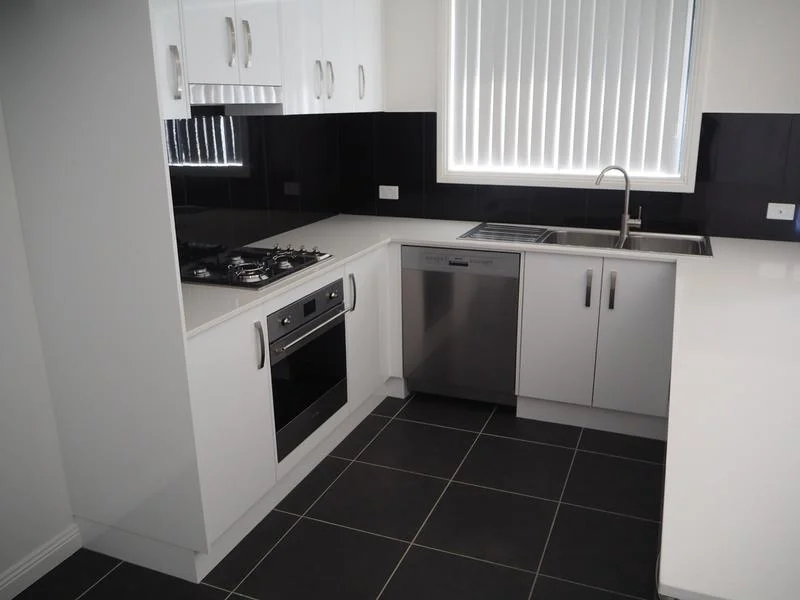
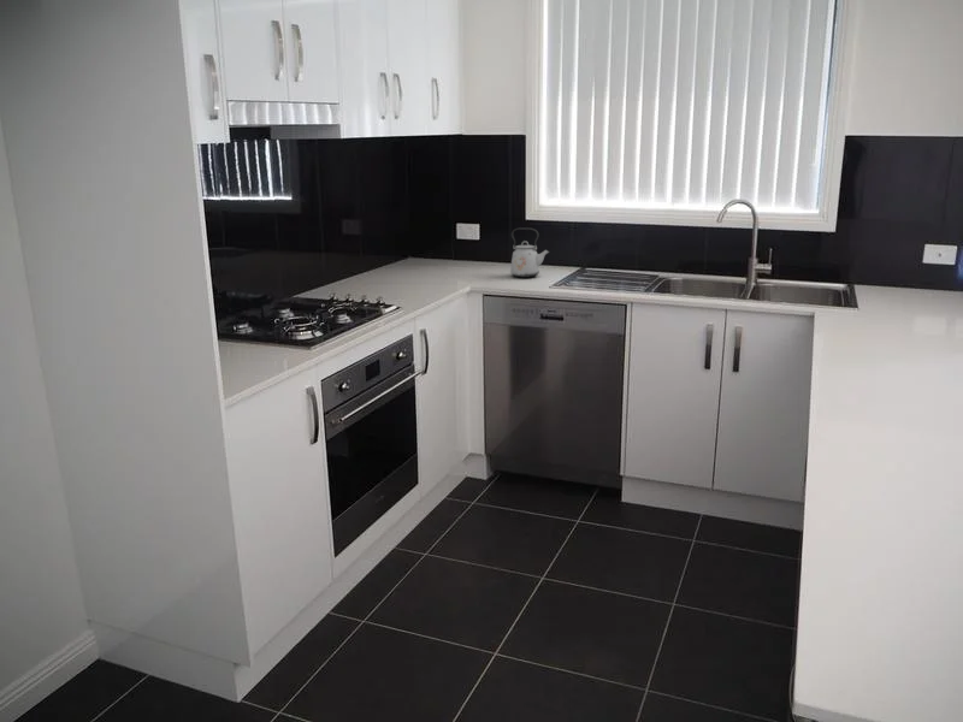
+ kettle [509,226,550,279]
